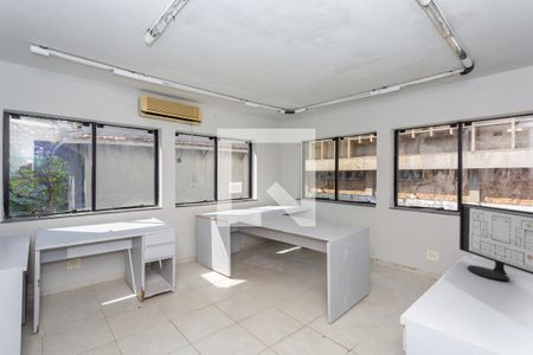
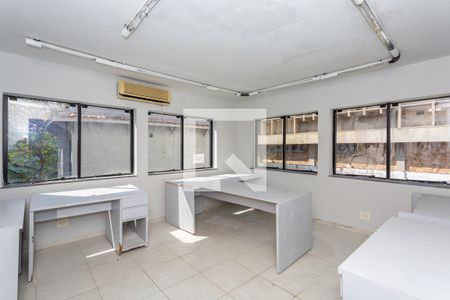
- computer monitor [458,202,533,282]
